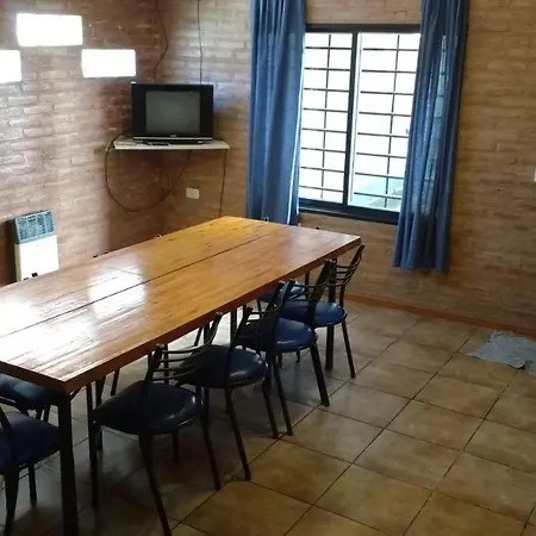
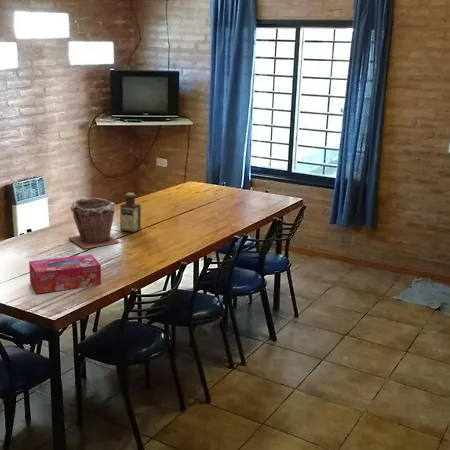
+ plant pot [68,196,121,249]
+ tissue box [28,254,102,294]
+ bottle [119,192,142,234]
